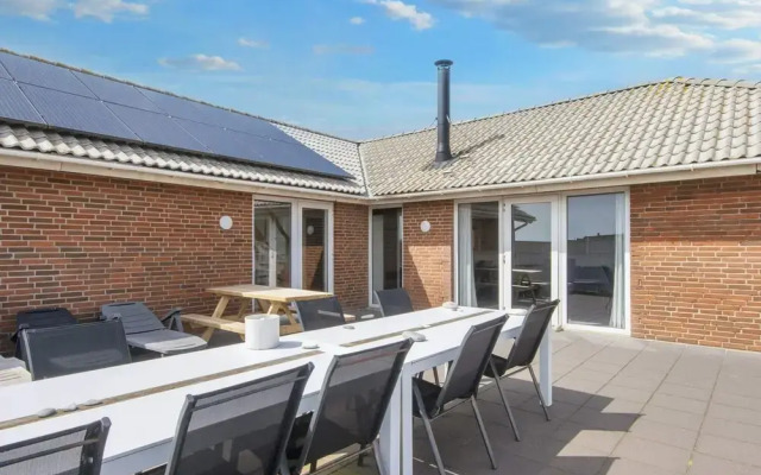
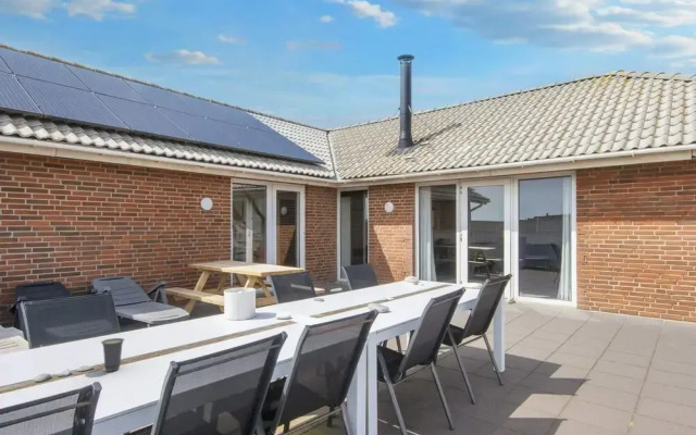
+ cup [100,337,125,373]
